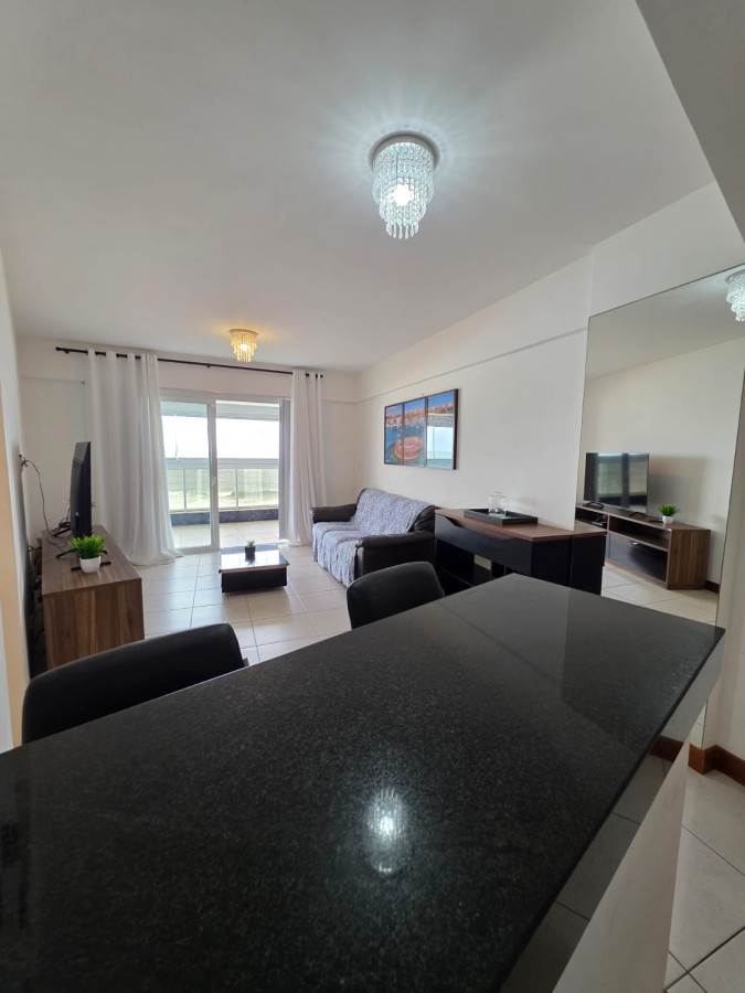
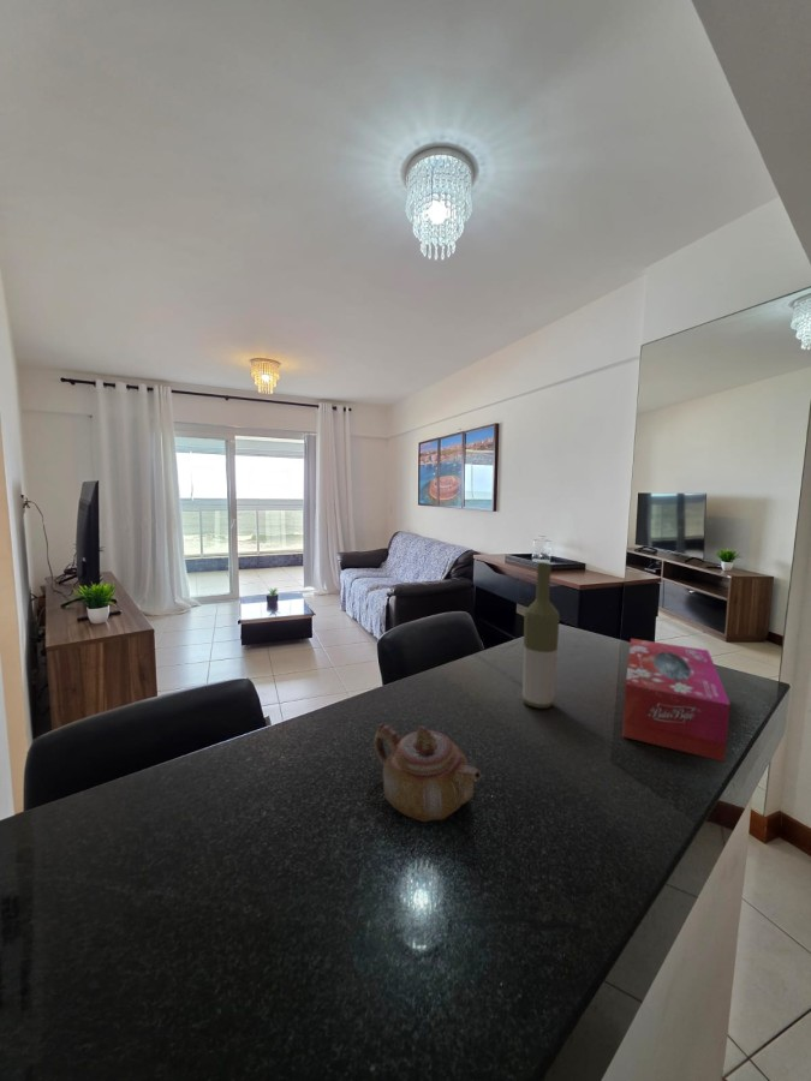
+ tissue box [621,638,732,763]
+ teapot [372,723,482,823]
+ bottle [521,562,561,709]
